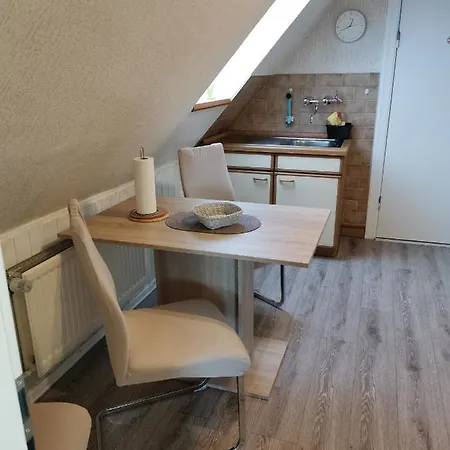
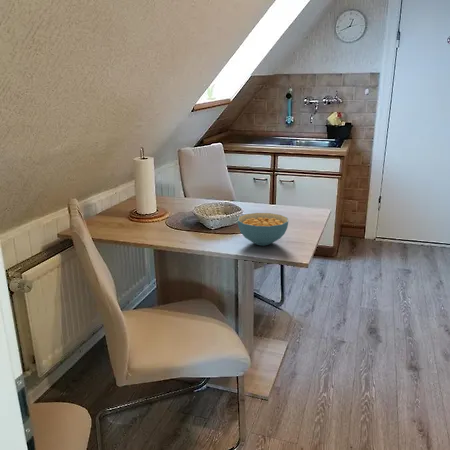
+ cereal bowl [237,212,289,246]
